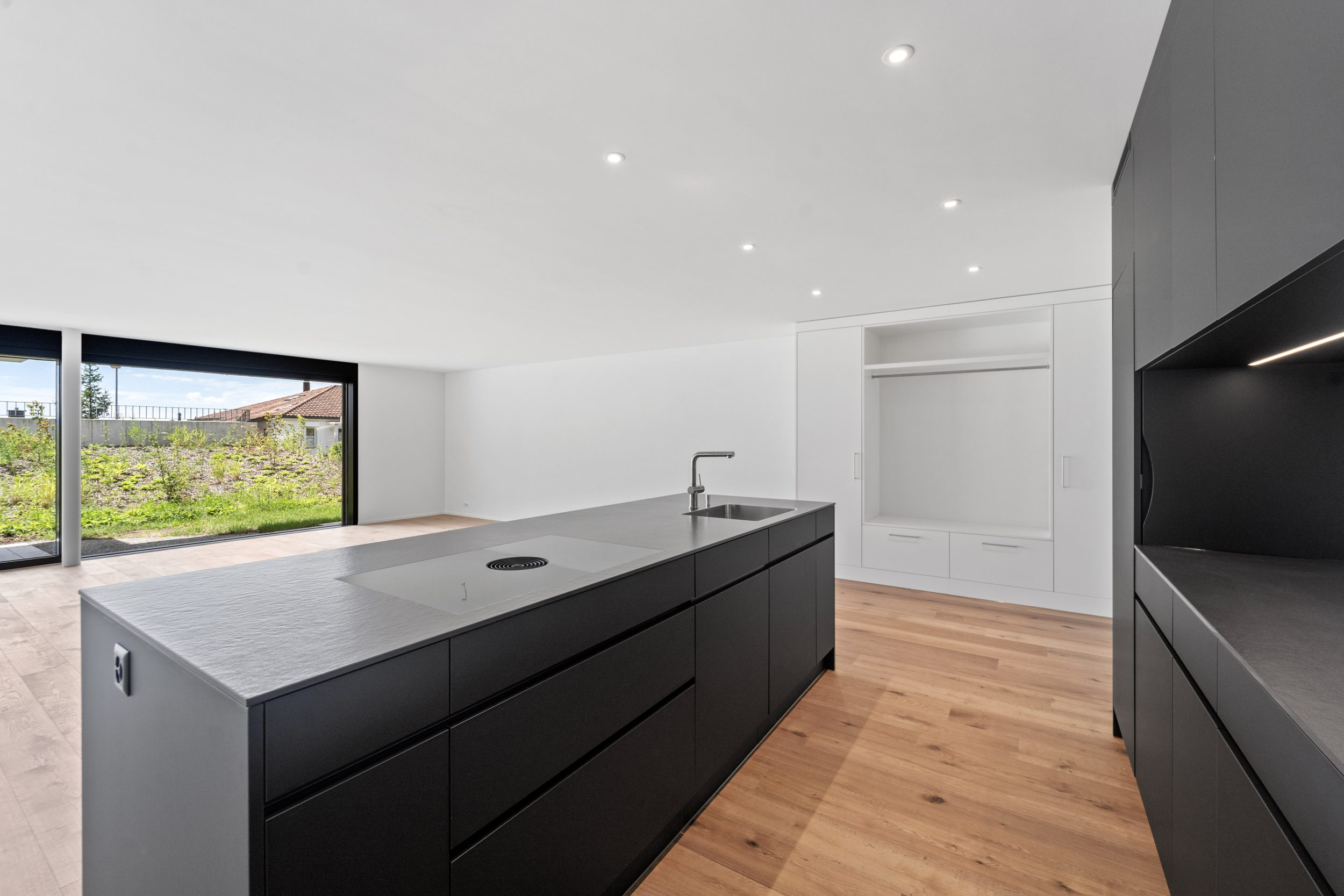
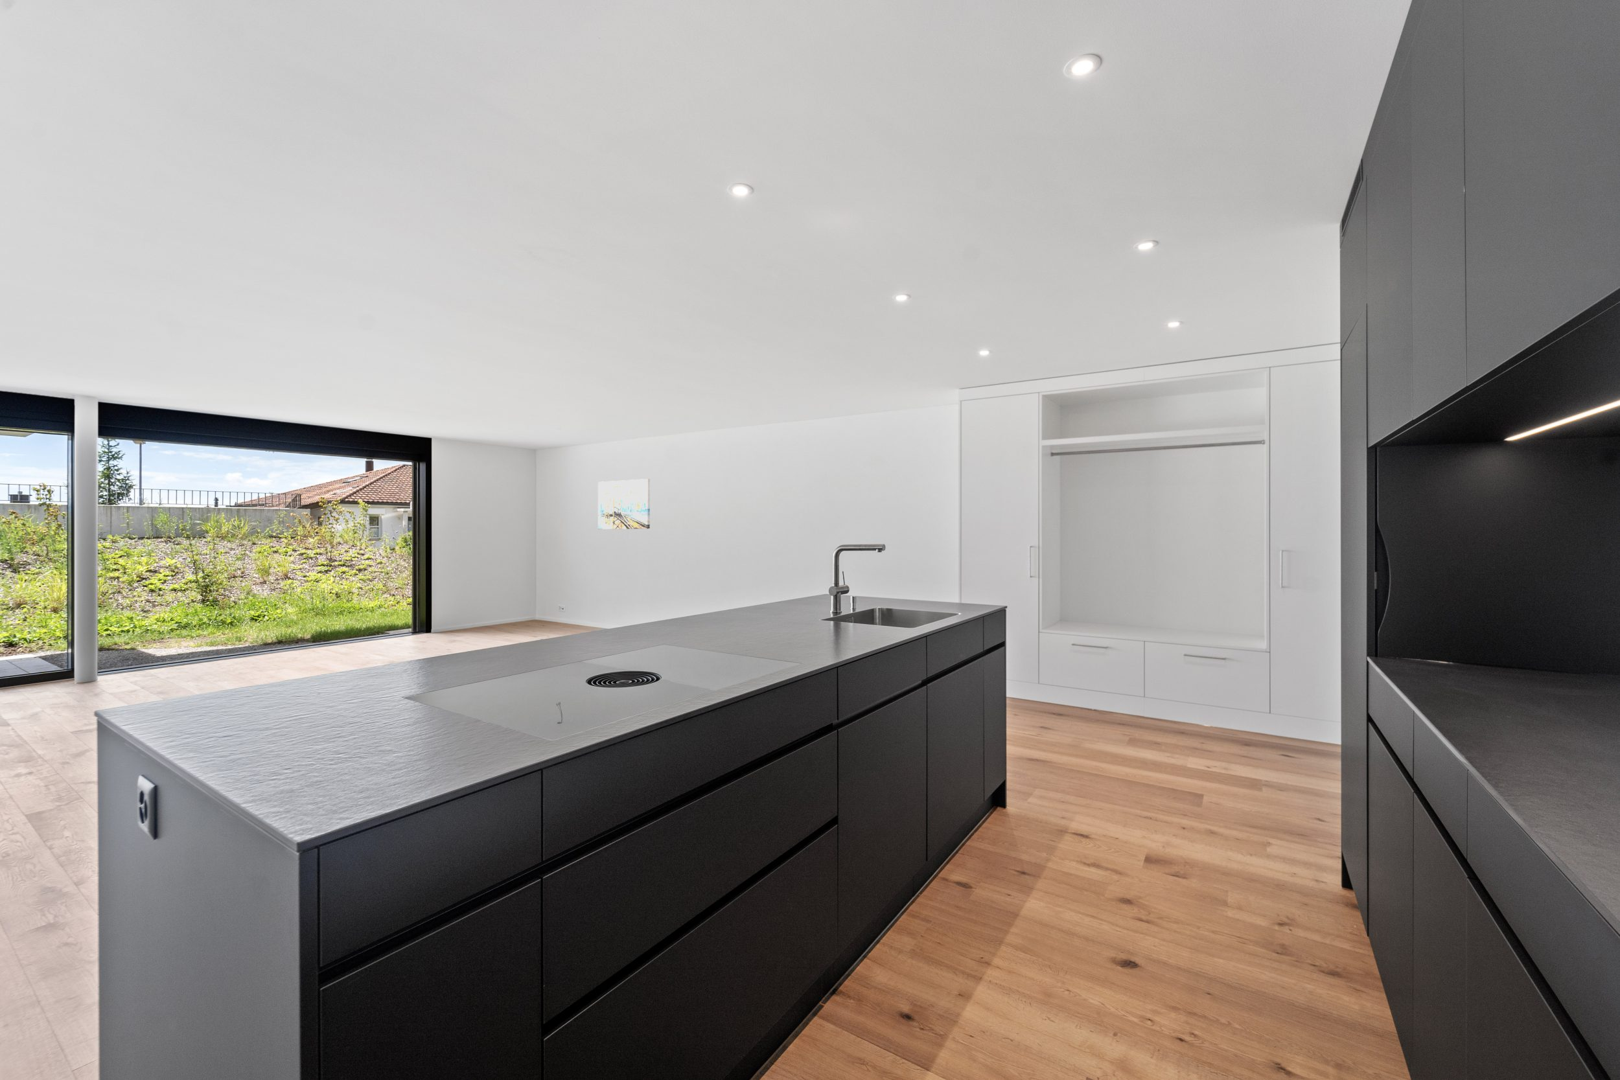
+ wall art [598,479,651,530]
